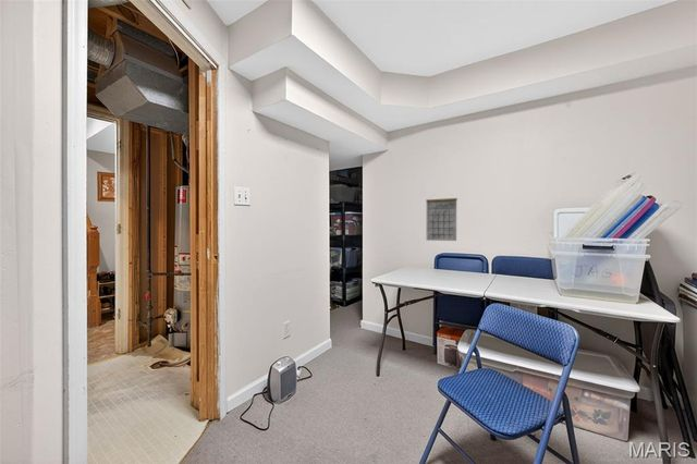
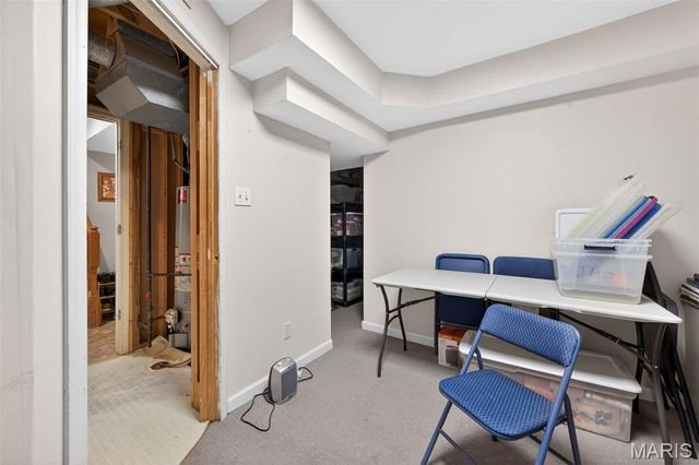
- calendar [425,193,458,242]
